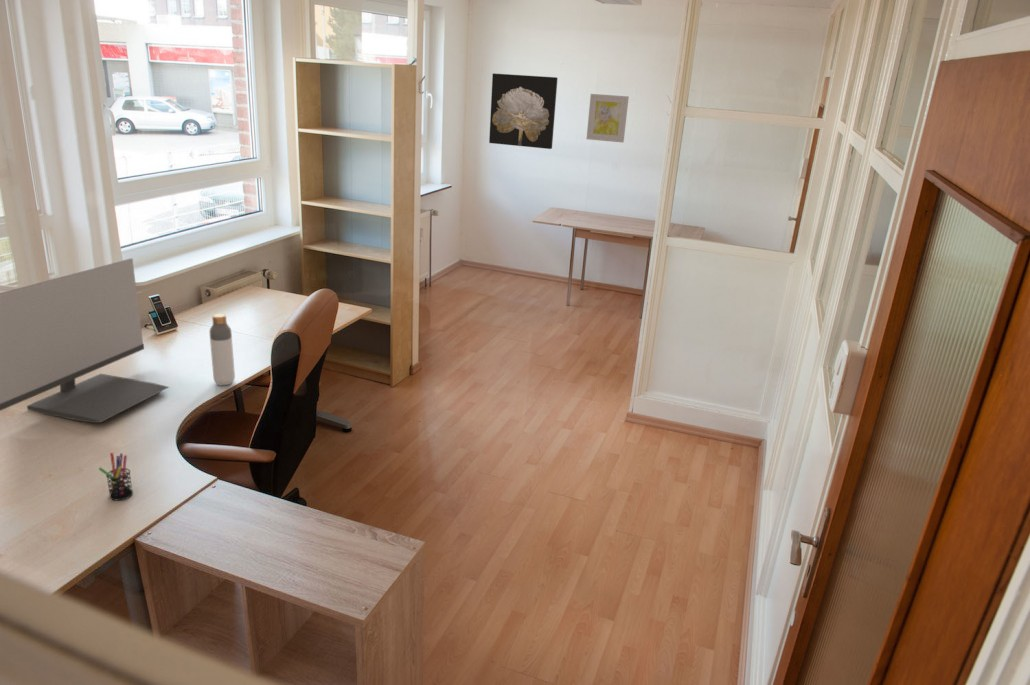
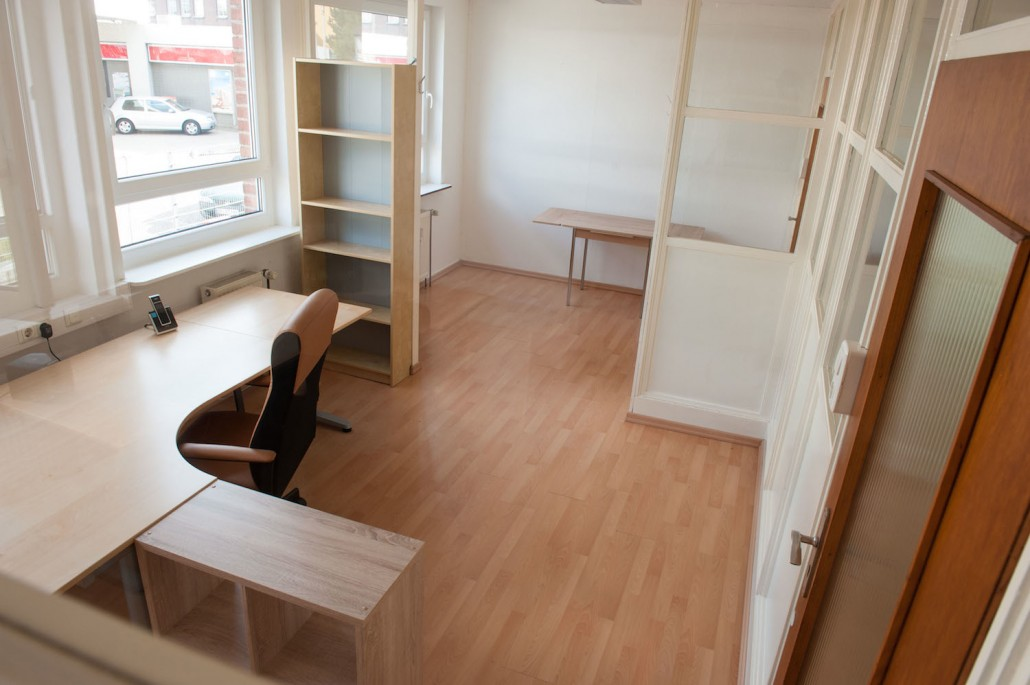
- pen holder [98,452,134,501]
- wall art [585,93,630,144]
- computer monitor [0,258,170,424]
- bottle [208,313,236,386]
- wall art [488,72,559,150]
